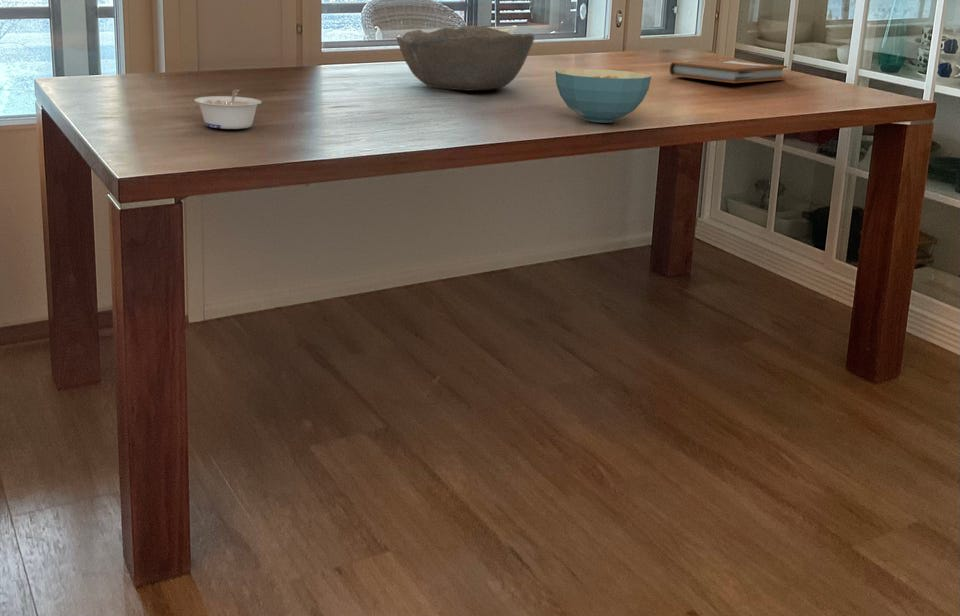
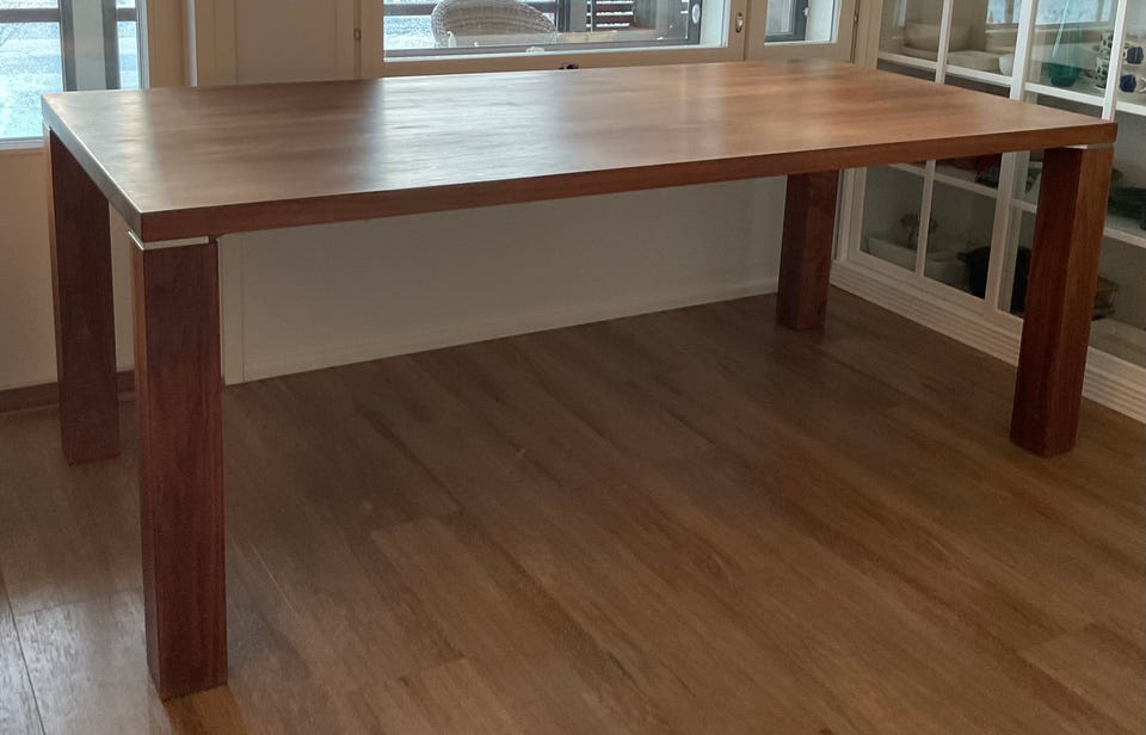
- legume [193,88,263,130]
- notebook [669,59,788,84]
- cereal bowl [554,68,652,124]
- bowl [396,25,535,92]
